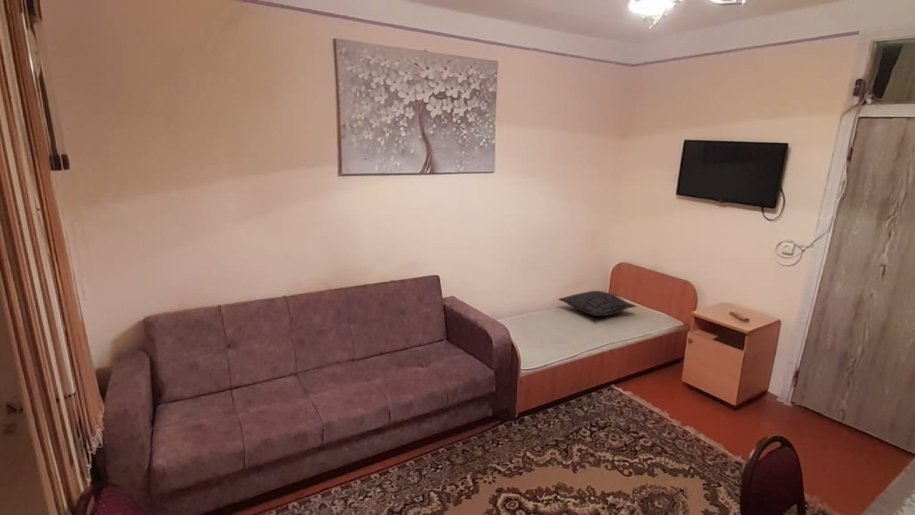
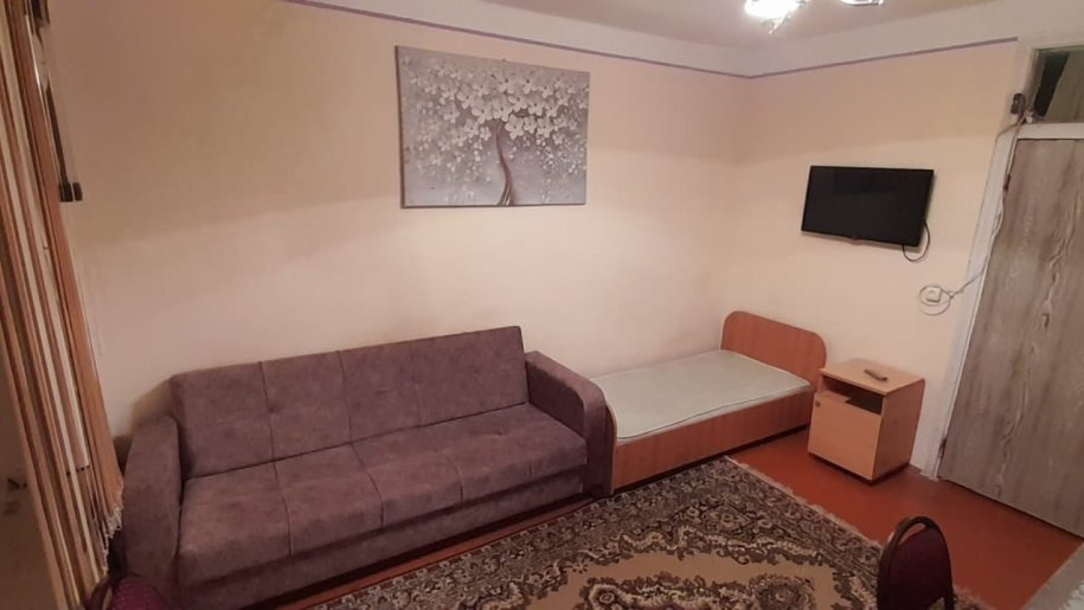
- pillow [557,290,637,317]
